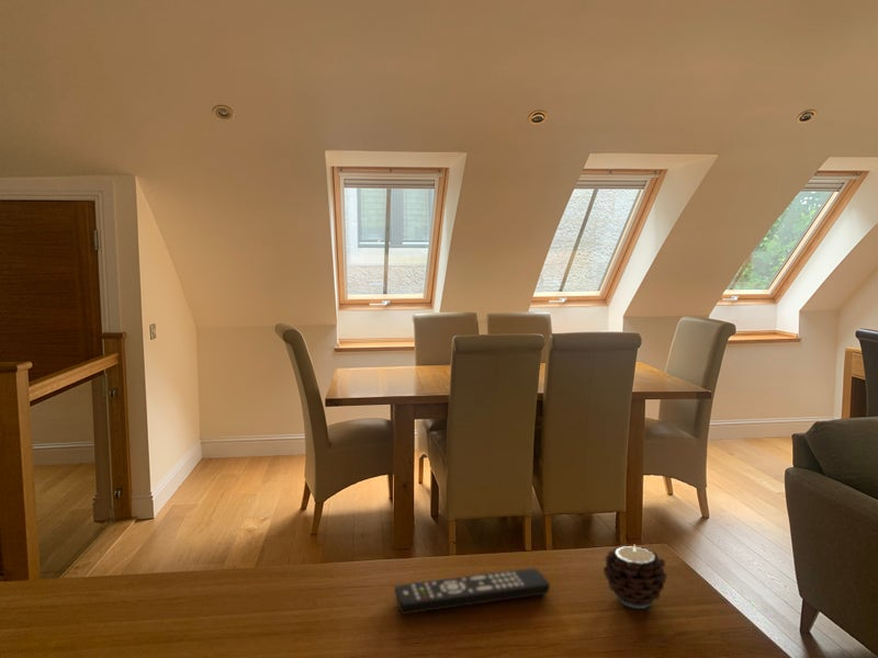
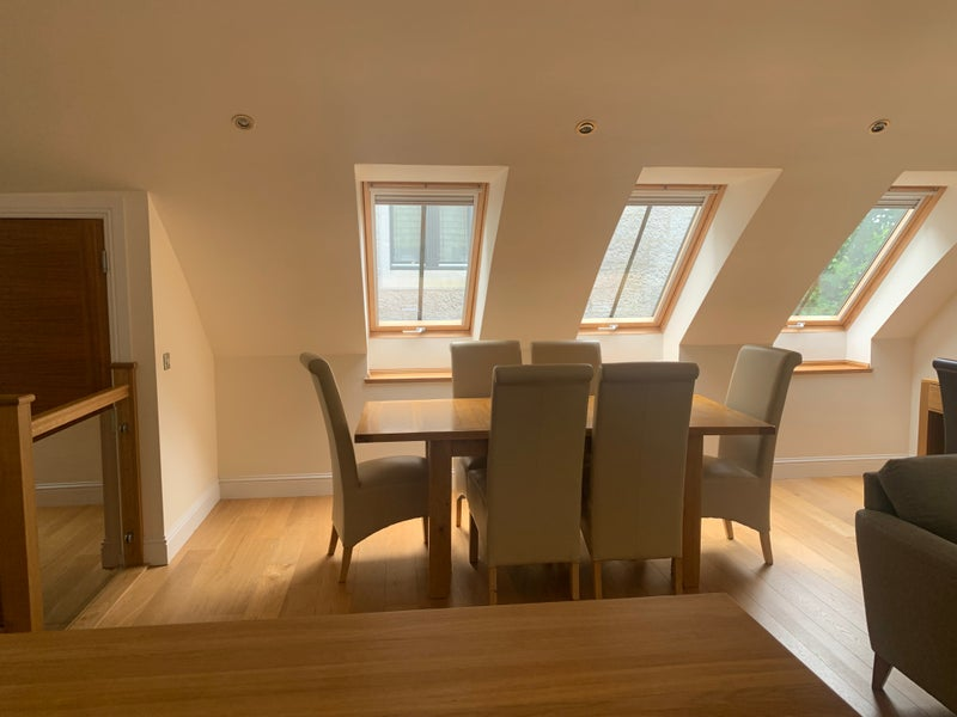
- candle [603,544,668,610]
- remote control [394,567,551,615]
